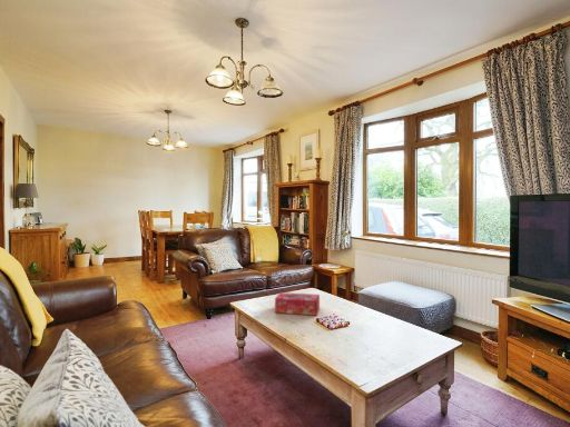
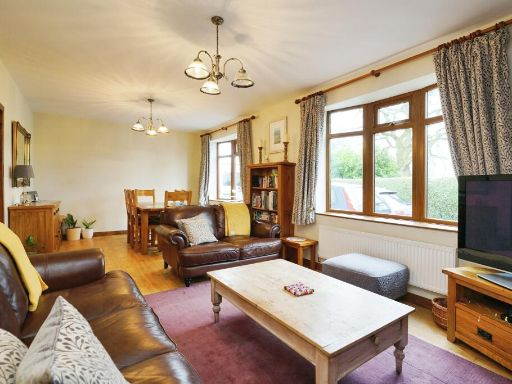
- tissue box [274,291,321,317]
